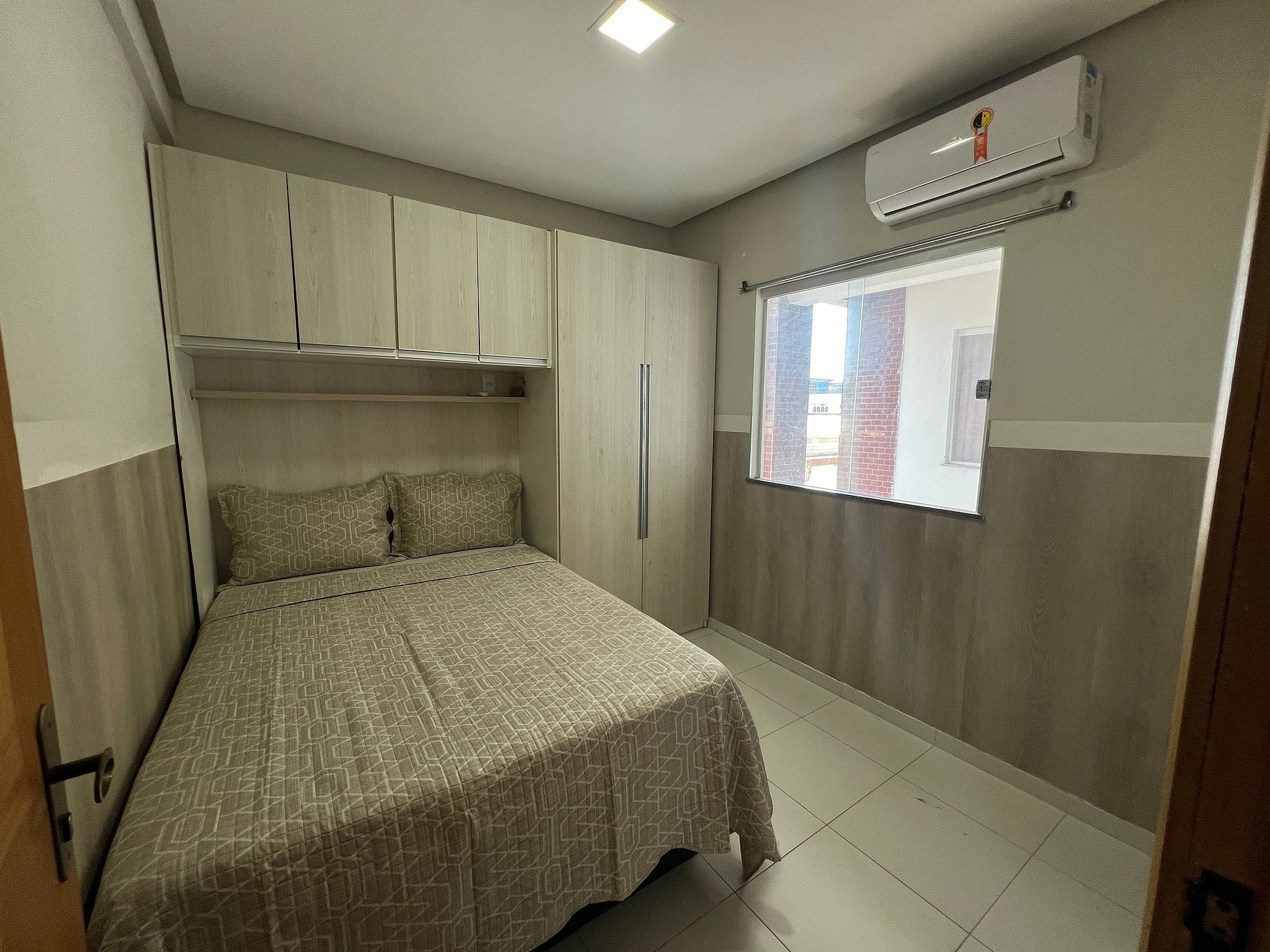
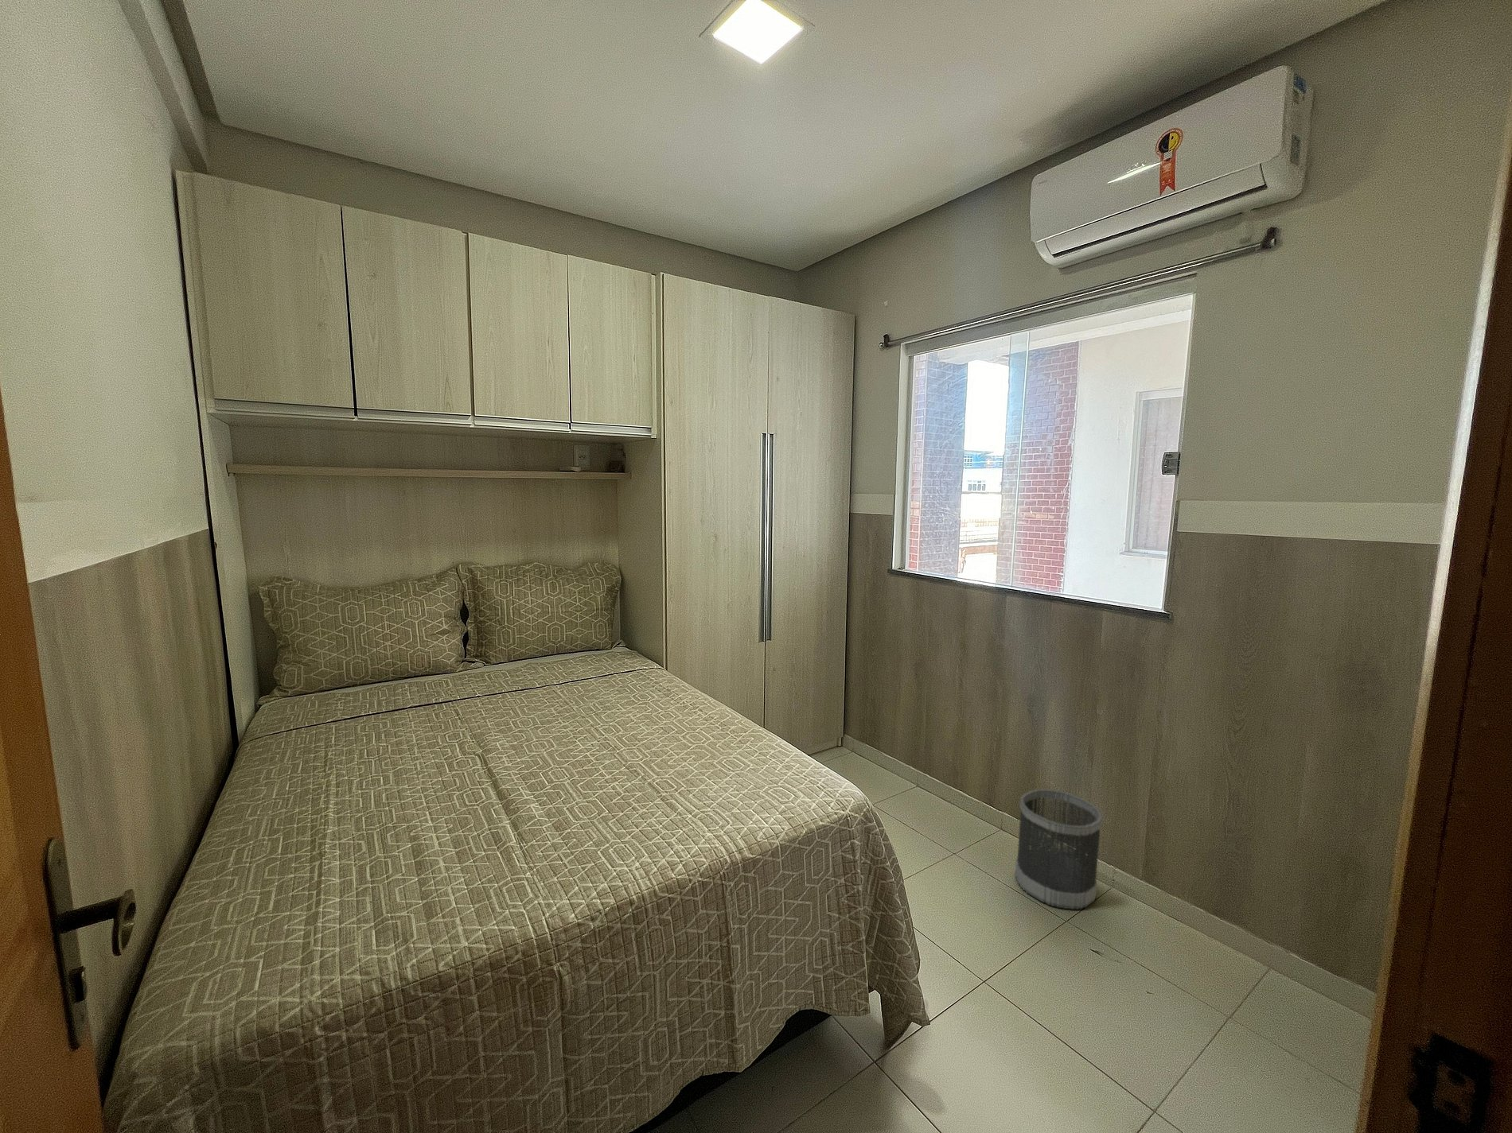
+ wastebasket [1014,789,1104,910]
